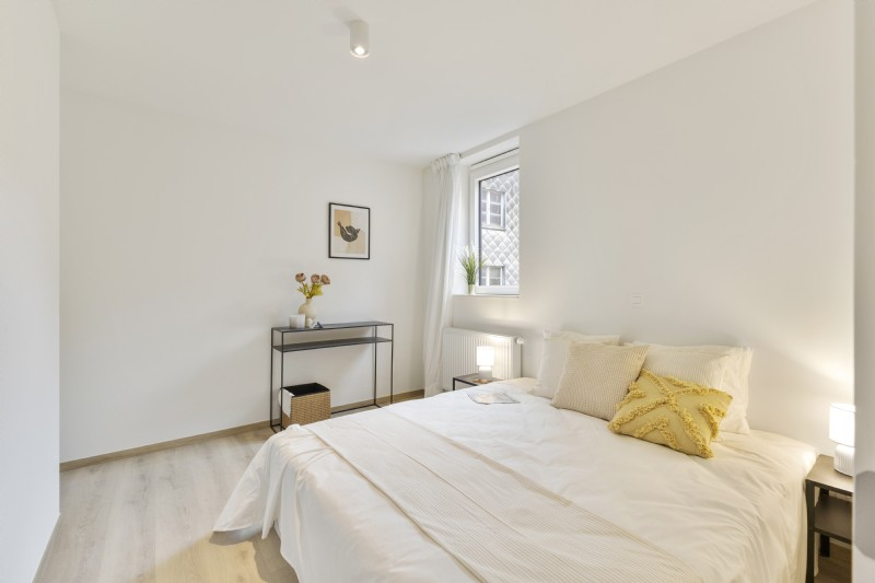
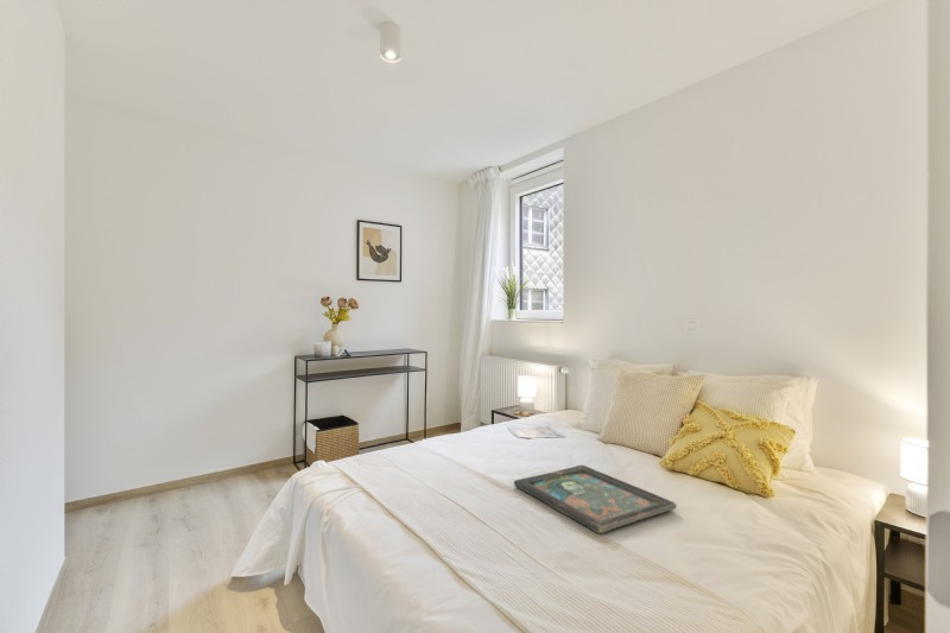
+ decorative tray [513,464,678,534]
